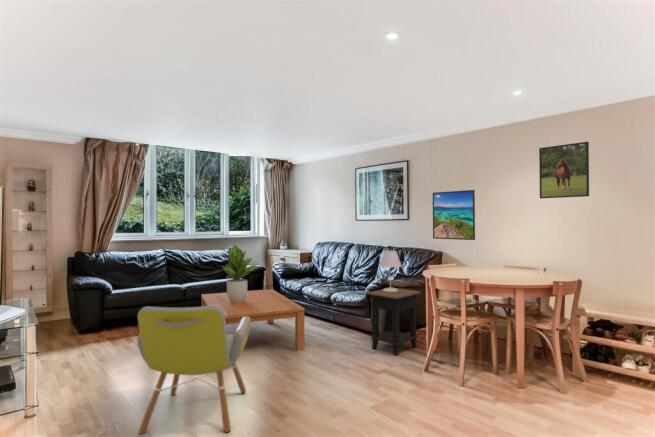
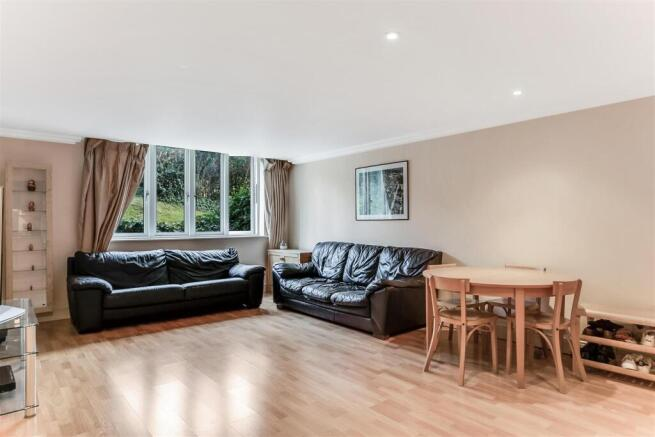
- side table [366,287,422,357]
- coffee table [200,288,306,351]
- armchair [136,305,251,435]
- potted plant [222,244,259,303]
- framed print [538,141,590,199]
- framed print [432,189,476,241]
- table lamp [378,249,402,293]
